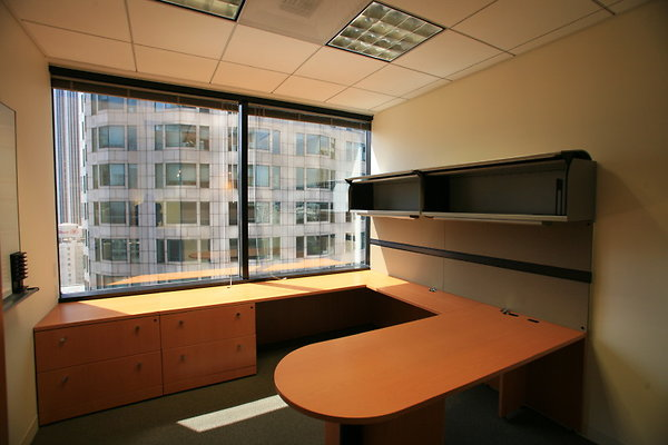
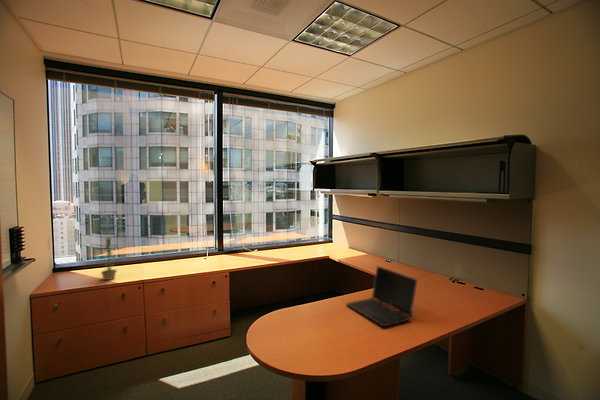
+ laptop computer [345,265,419,327]
+ plant [100,236,118,281]
